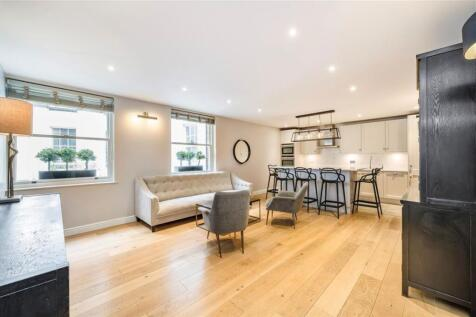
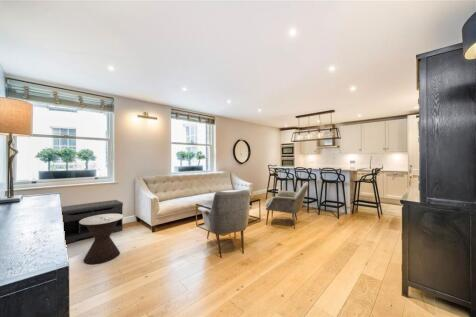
+ bench [61,199,124,245]
+ side table [79,214,124,265]
